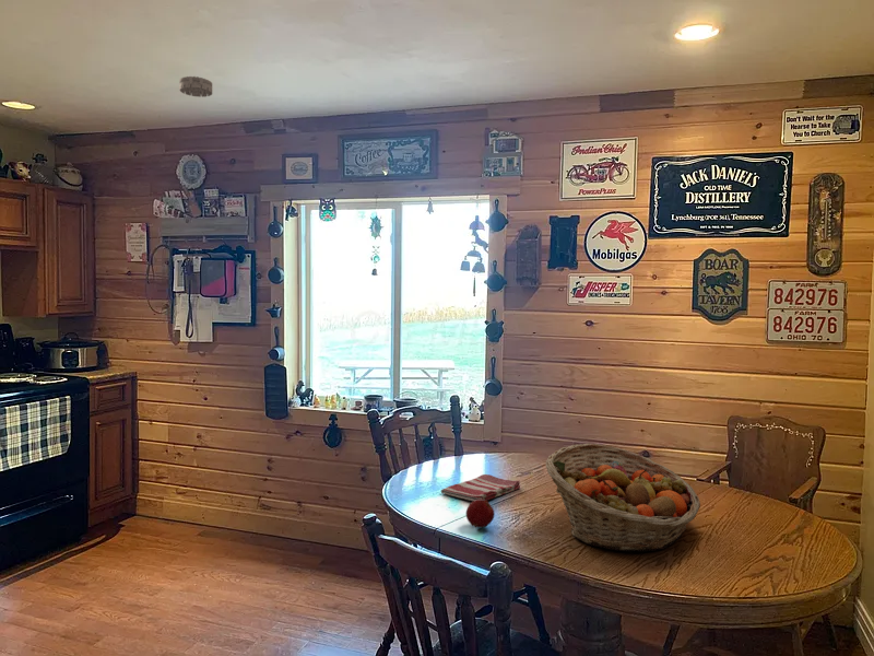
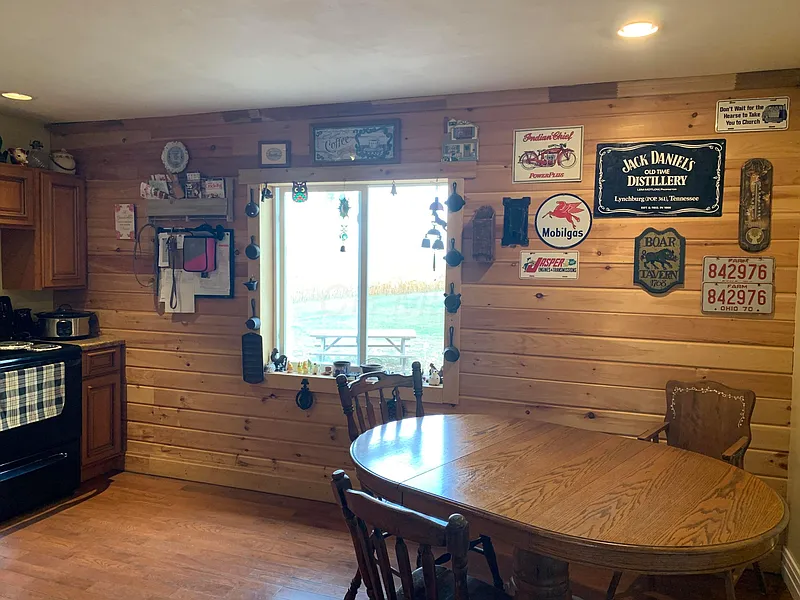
- smoke detector [178,75,213,98]
- fruit basket [545,443,701,552]
- dish towel [440,473,521,502]
- apple [465,500,496,529]
